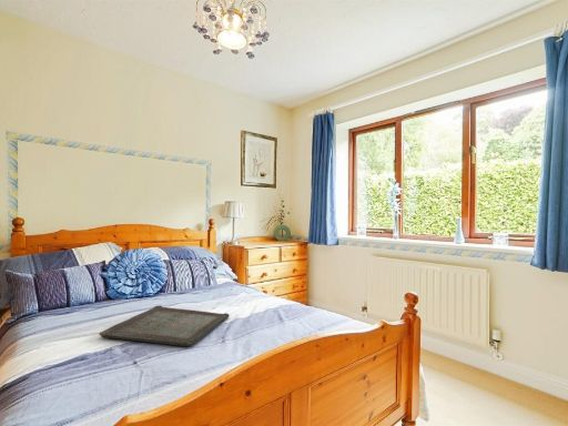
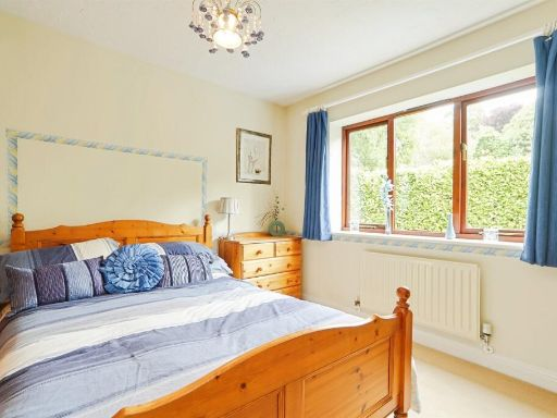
- serving tray [99,305,231,347]
